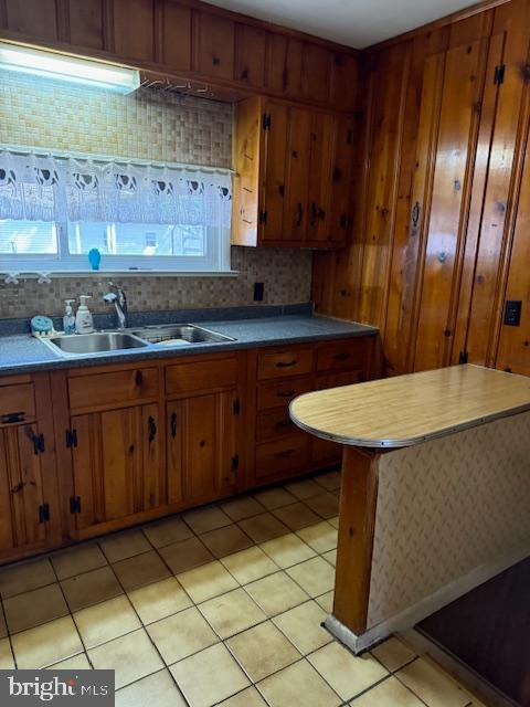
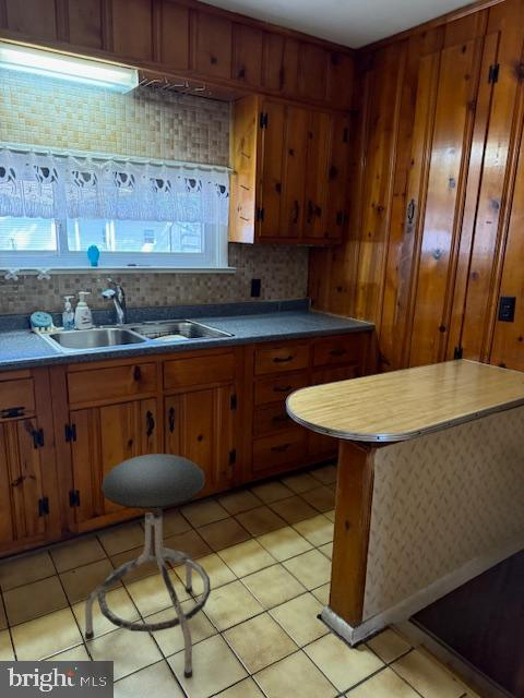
+ stool [84,453,212,679]
